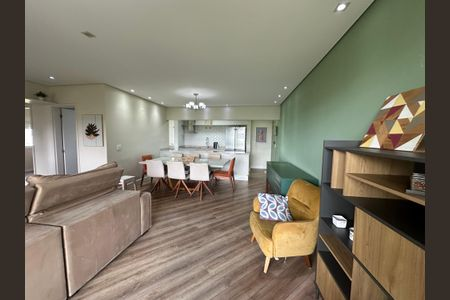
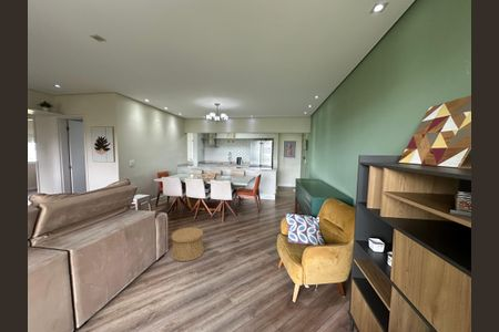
+ basket [170,227,205,262]
